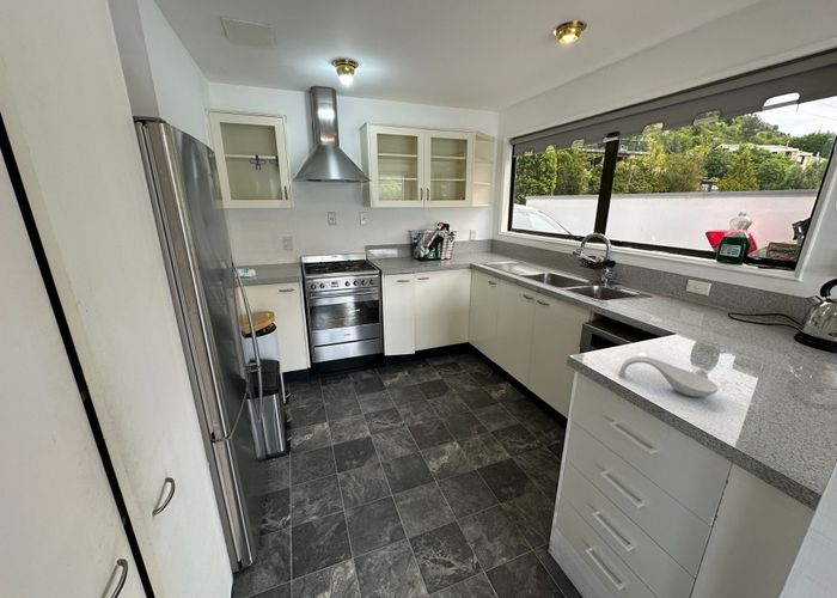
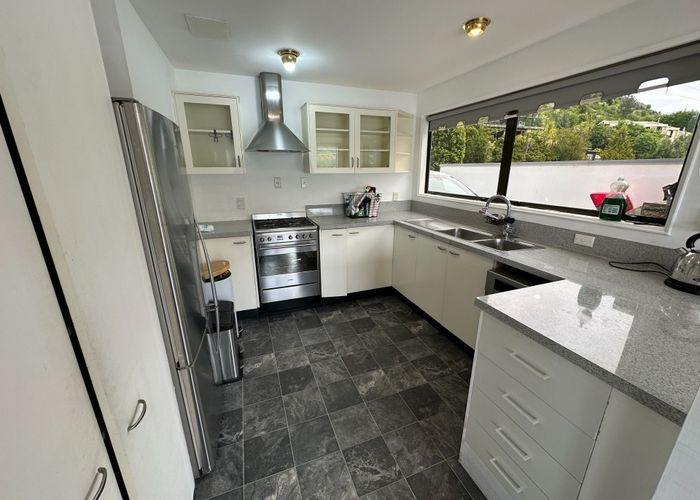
- spoon rest [618,355,720,398]
